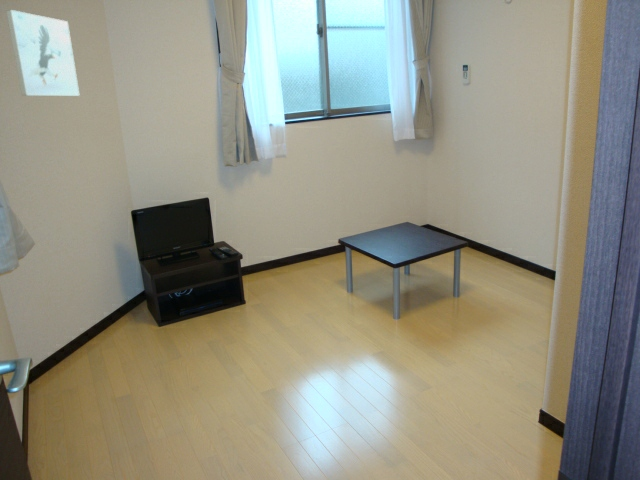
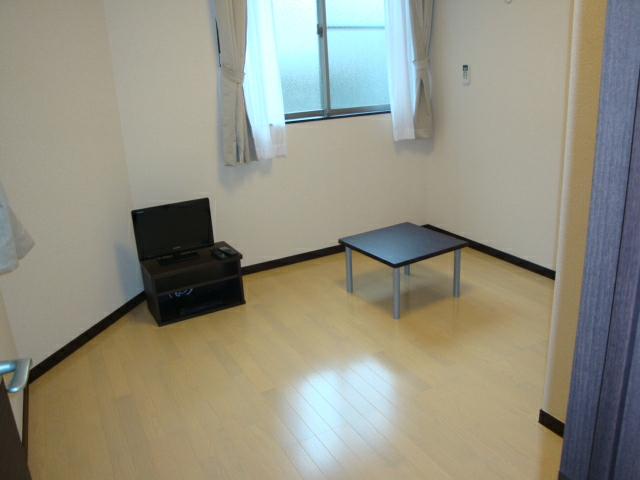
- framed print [5,9,81,97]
